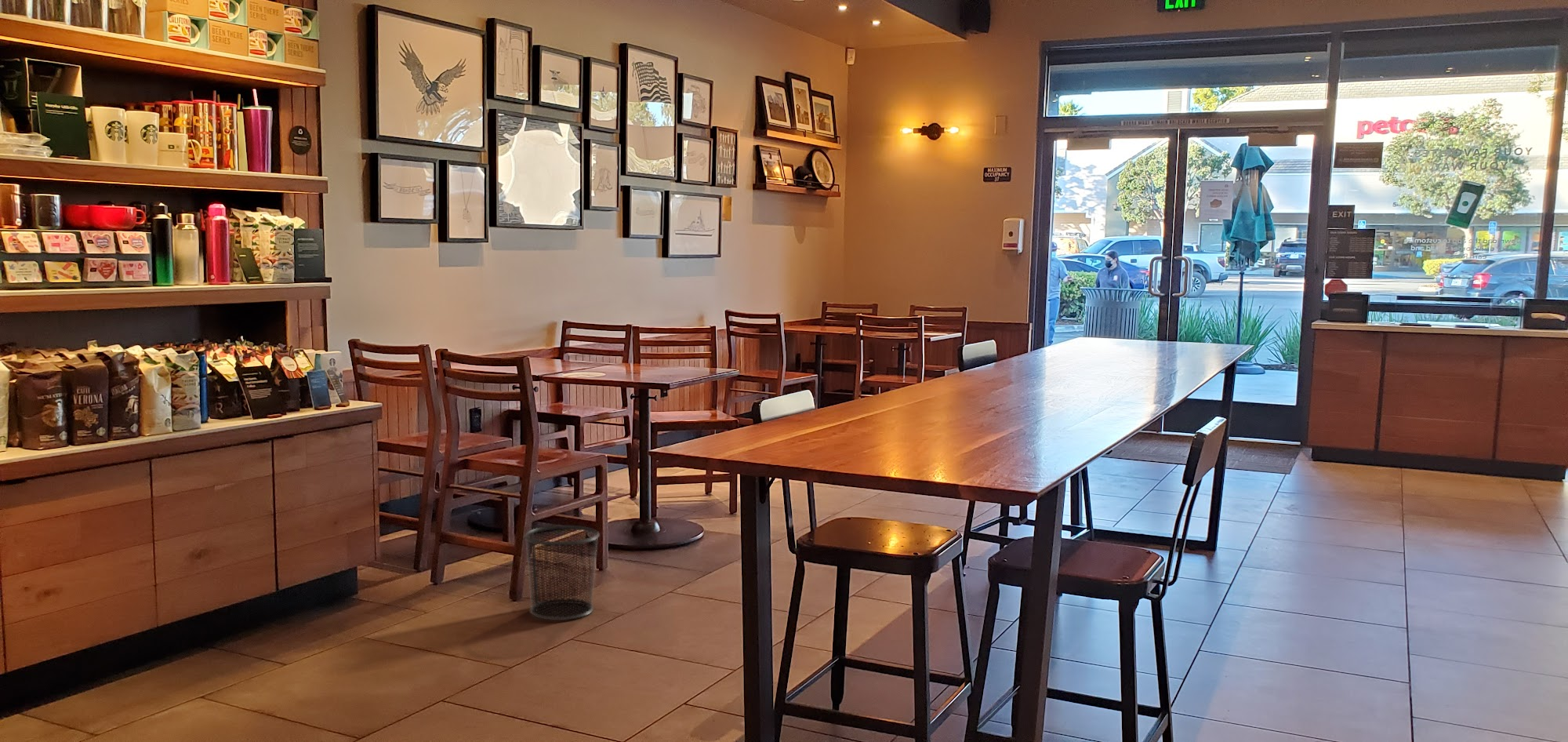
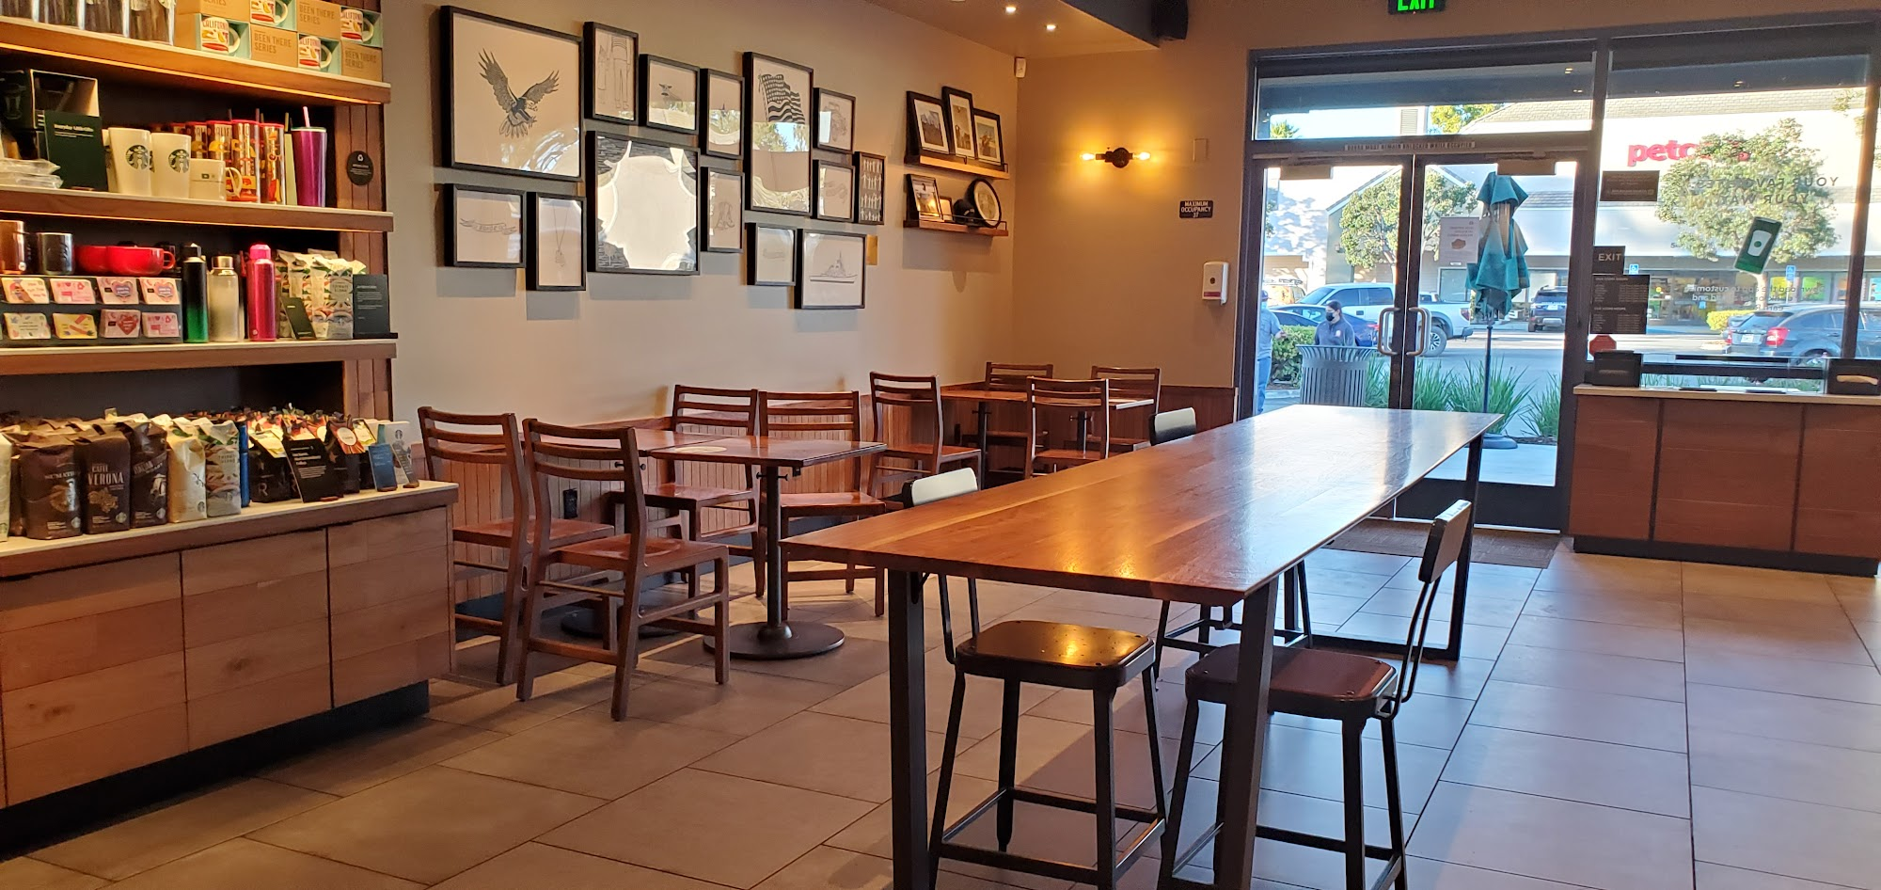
- waste bin [524,525,601,621]
